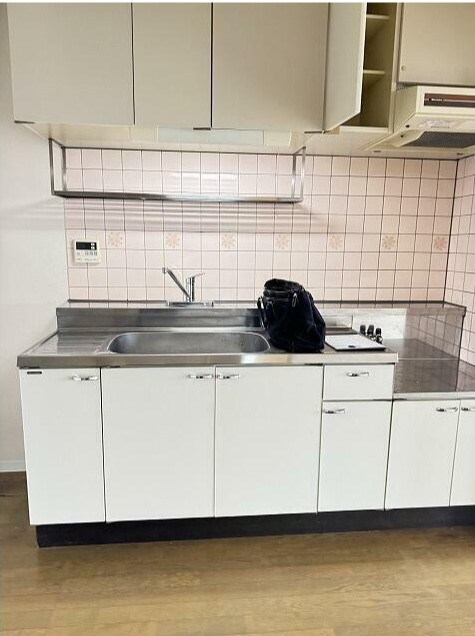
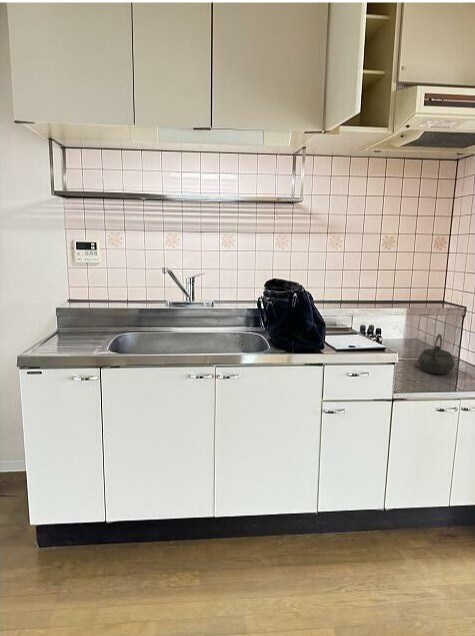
+ kettle [417,333,456,375]
